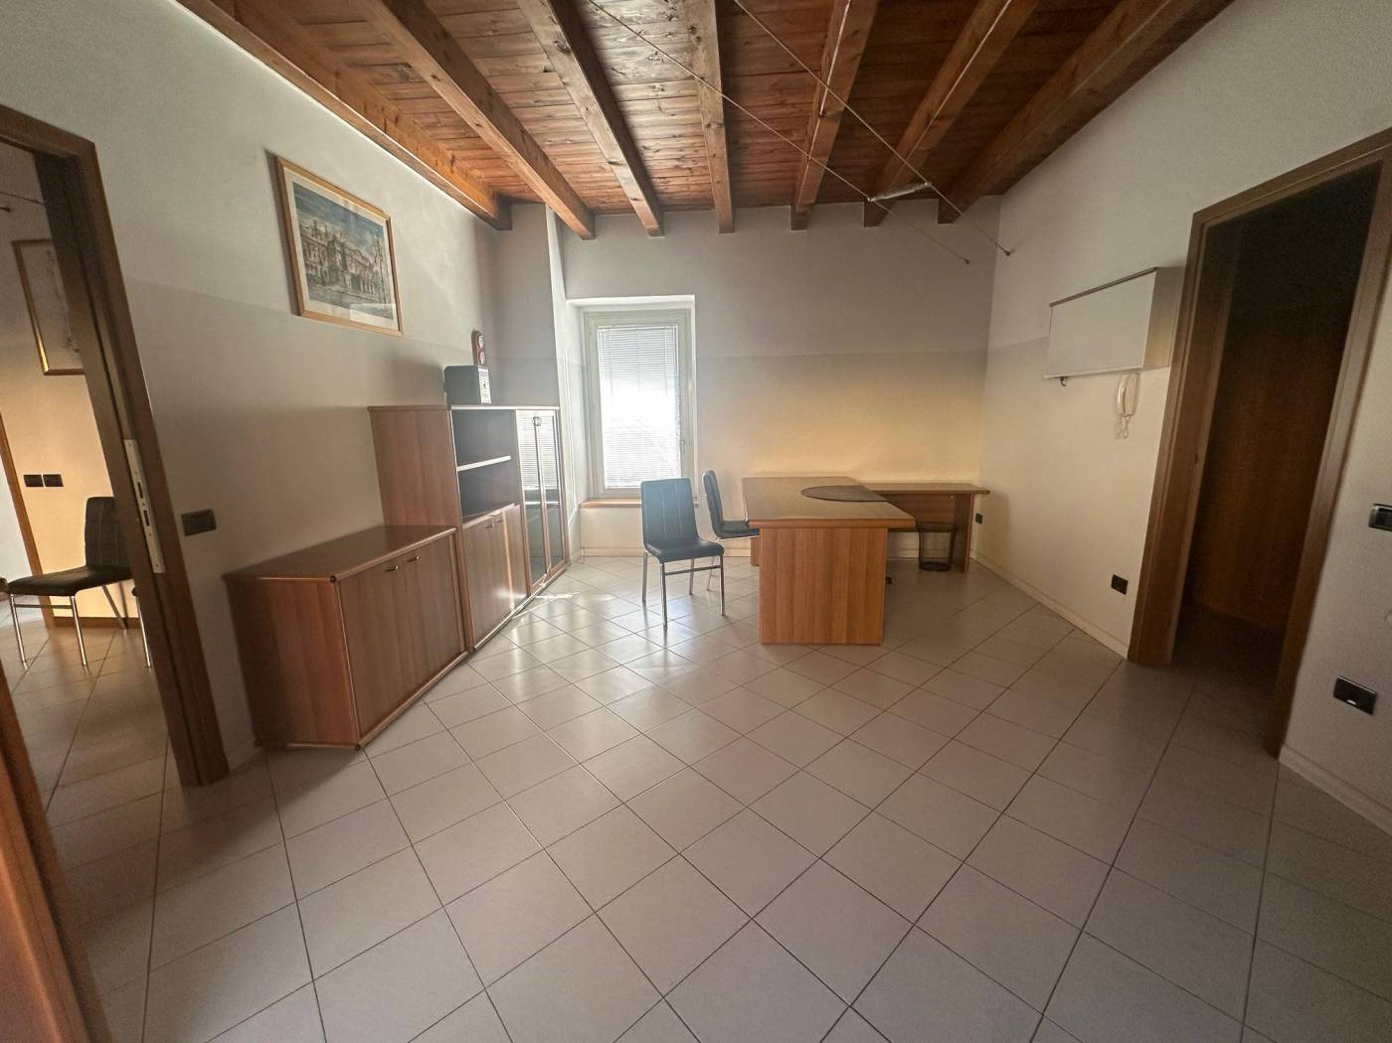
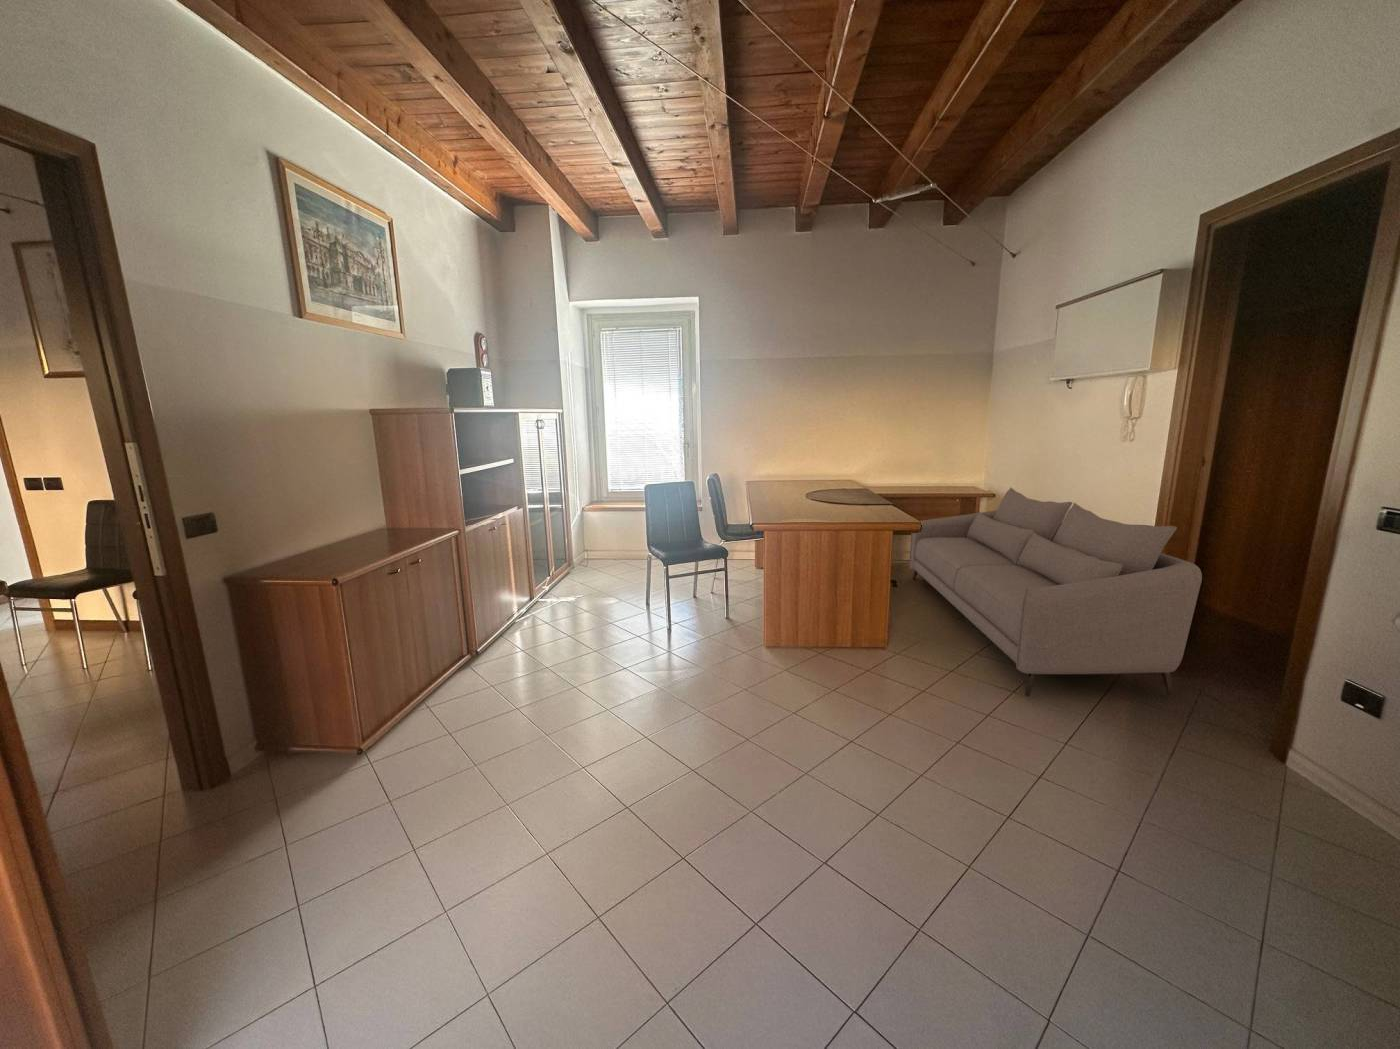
+ sofa [908,486,1203,699]
